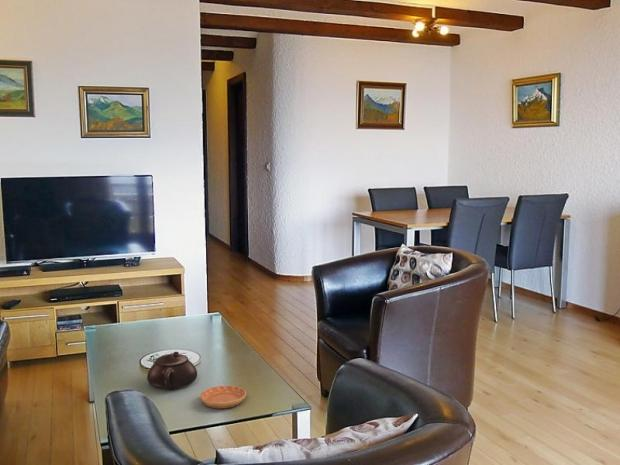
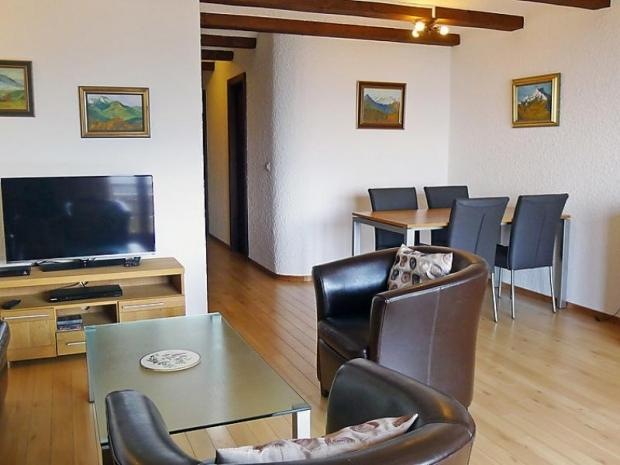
- saucer [199,385,247,409]
- teapot [146,351,198,391]
